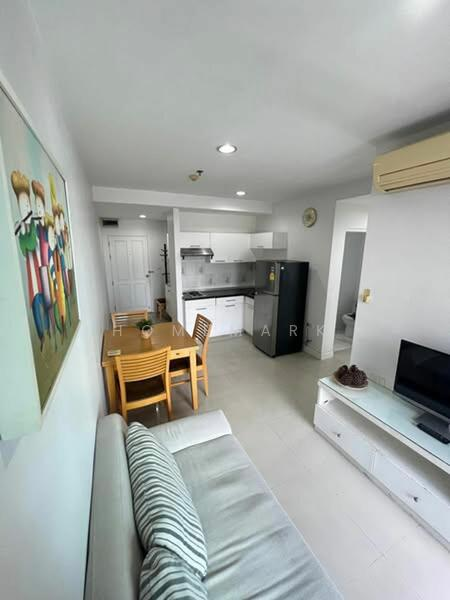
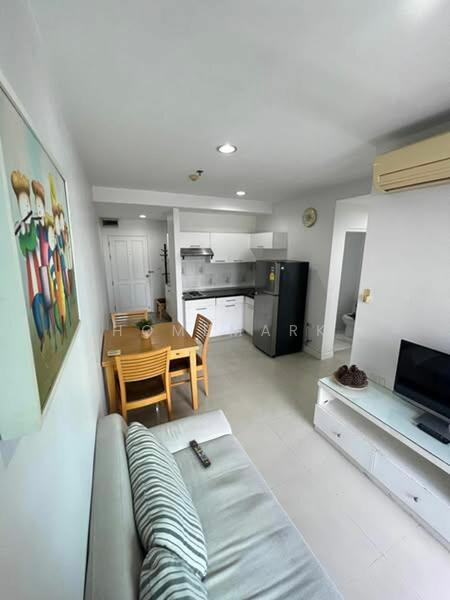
+ remote control [188,438,212,469]
